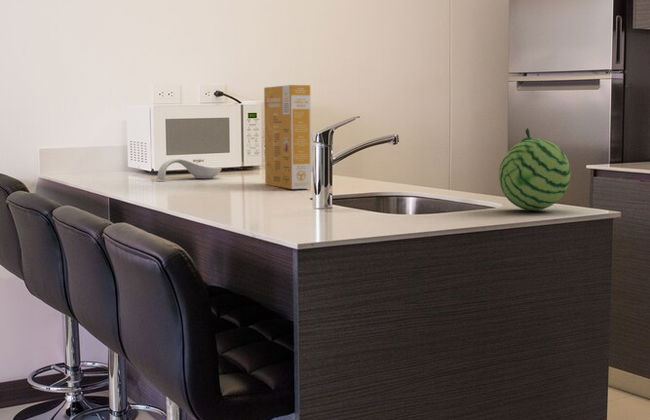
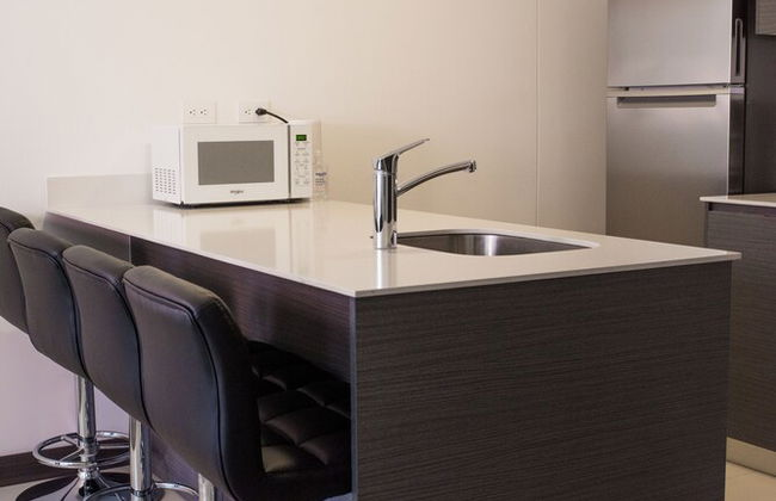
- spoon rest [156,158,222,181]
- fruit [498,127,571,211]
- cereal box [263,84,312,190]
